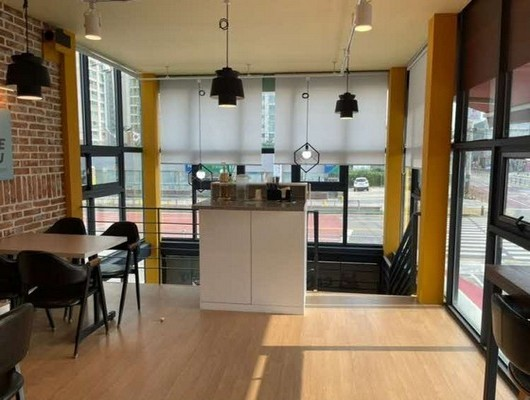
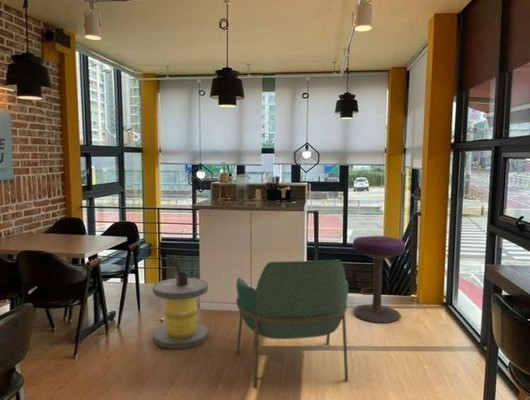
+ stool [152,277,209,350]
+ armchair [235,259,350,390]
+ stool [352,235,406,324]
+ potted plant [167,254,189,286]
